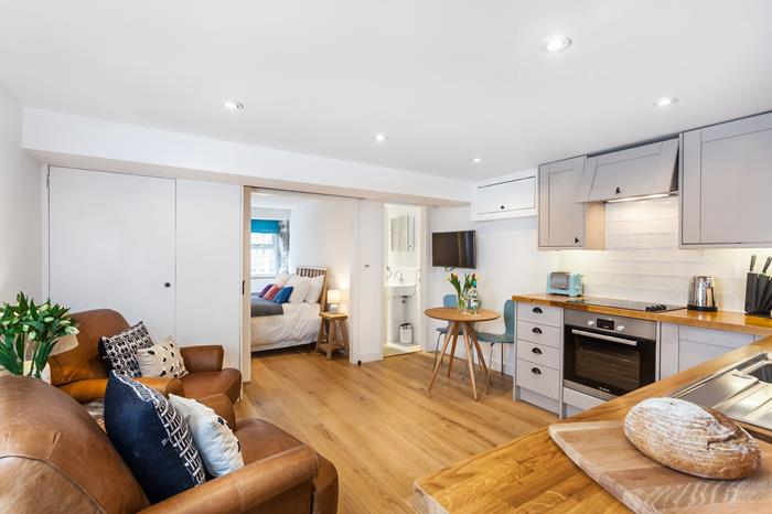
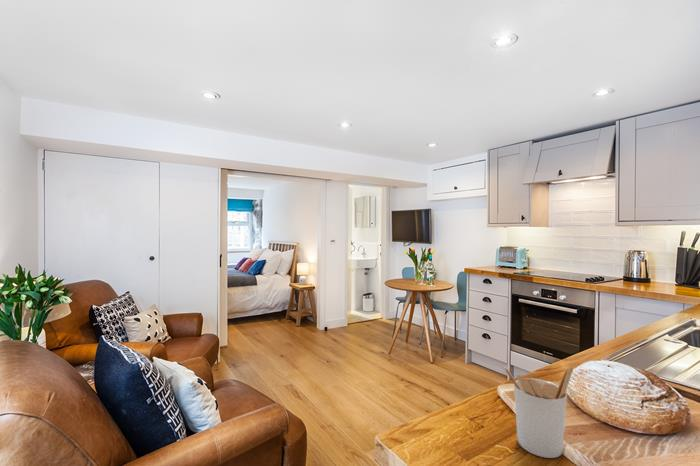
+ utensil holder [503,365,574,459]
